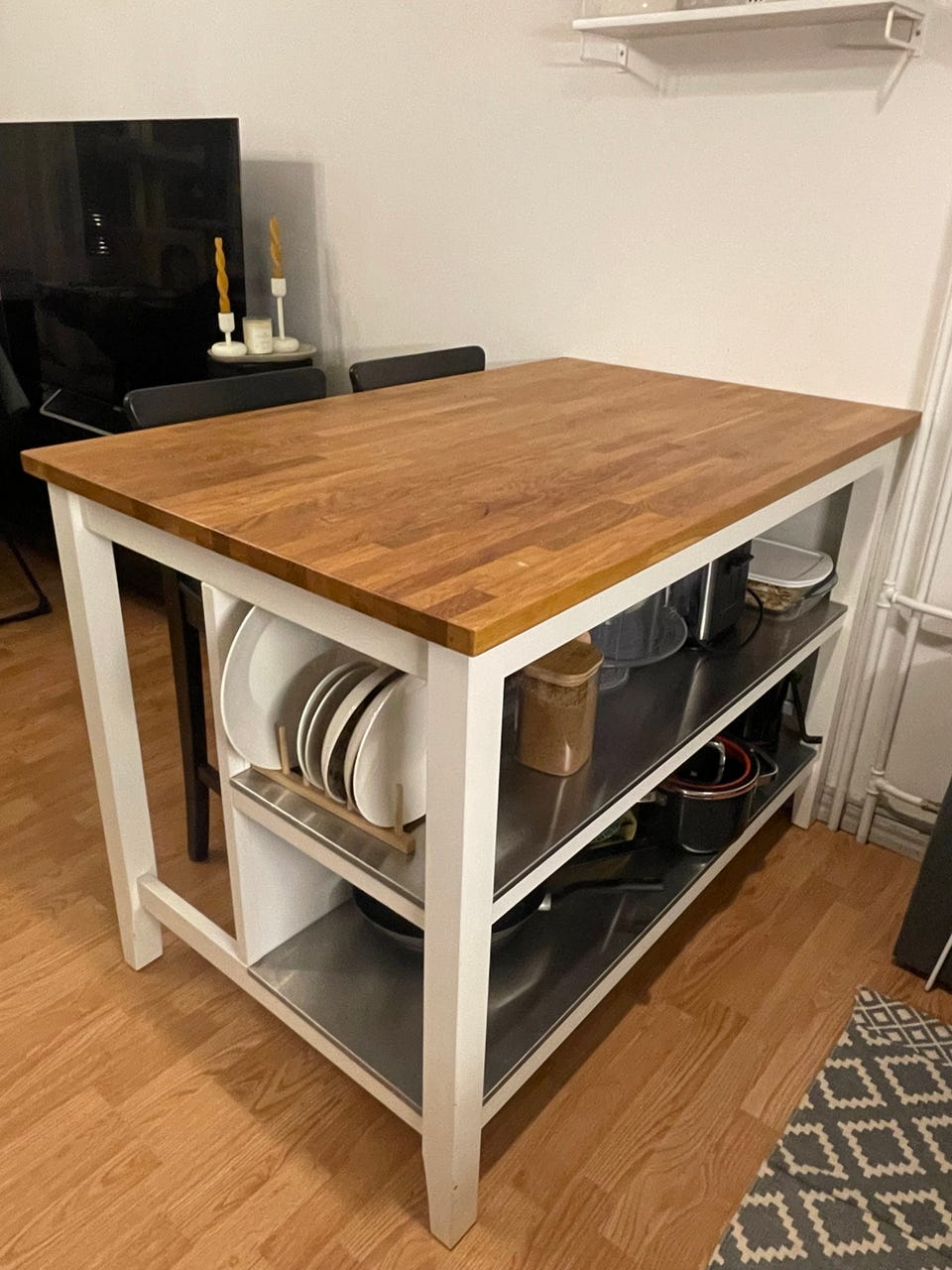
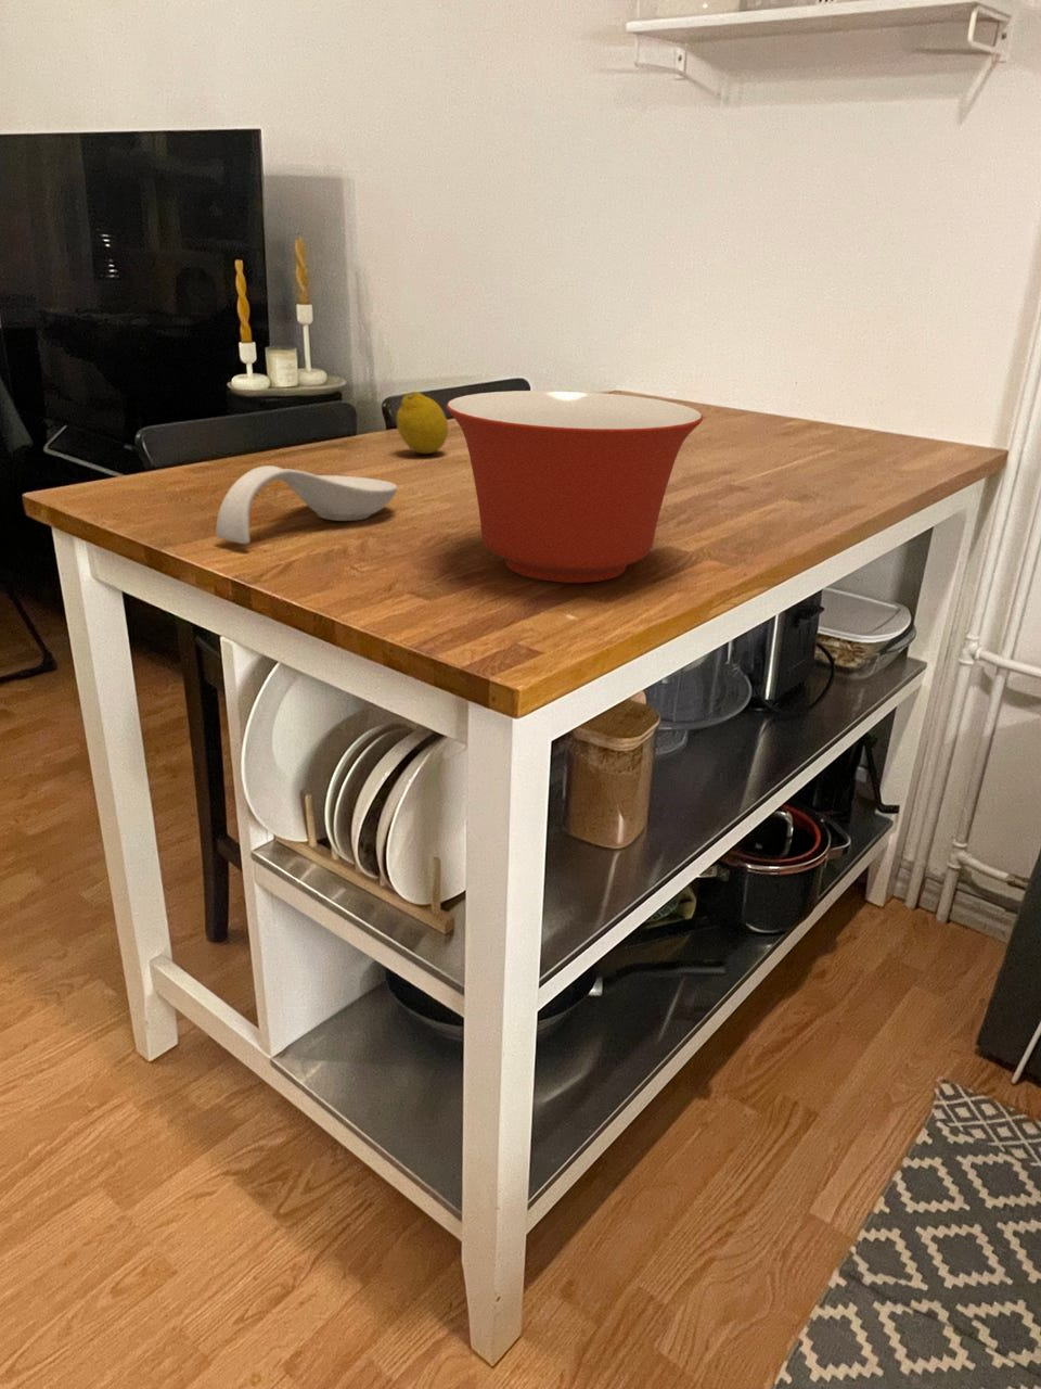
+ fruit [396,390,449,455]
+ mixing bowl [445,389,704,584]
+ spoon rest [214,465,398,545]
